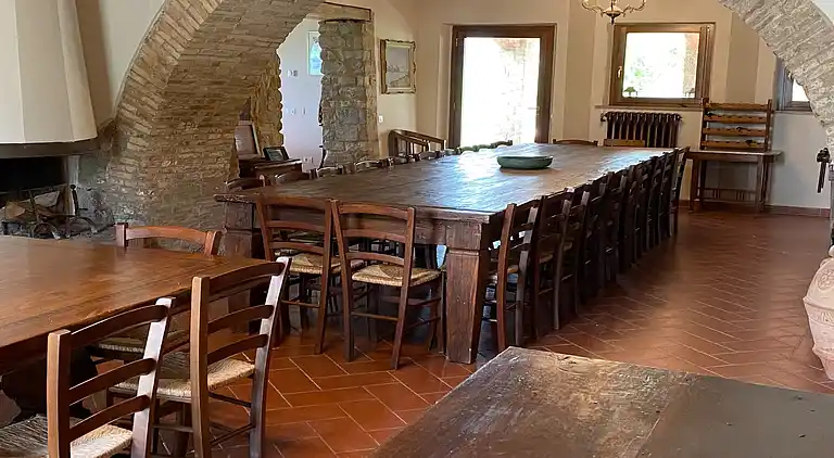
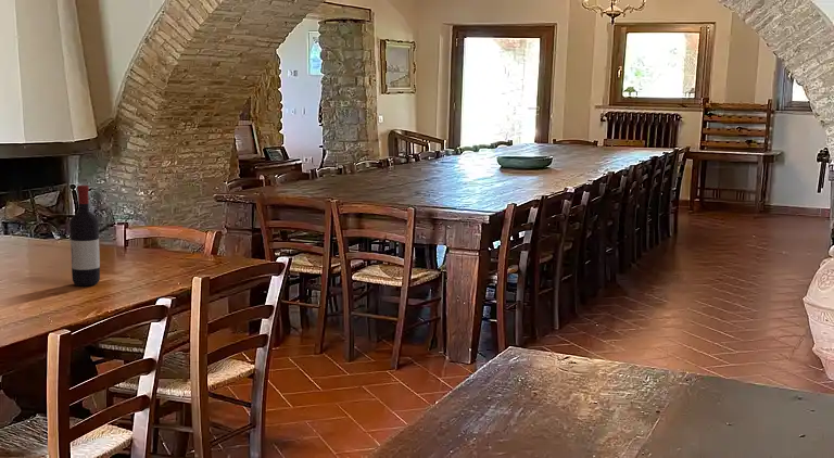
+ wine bottle [68,185,101,287]
